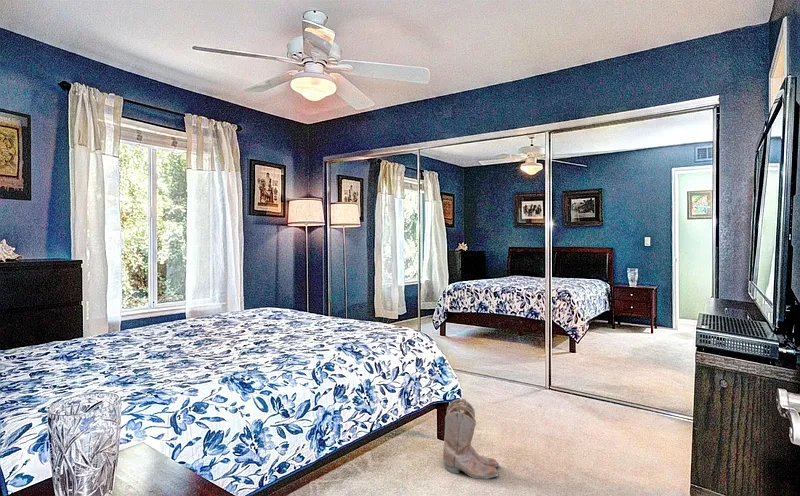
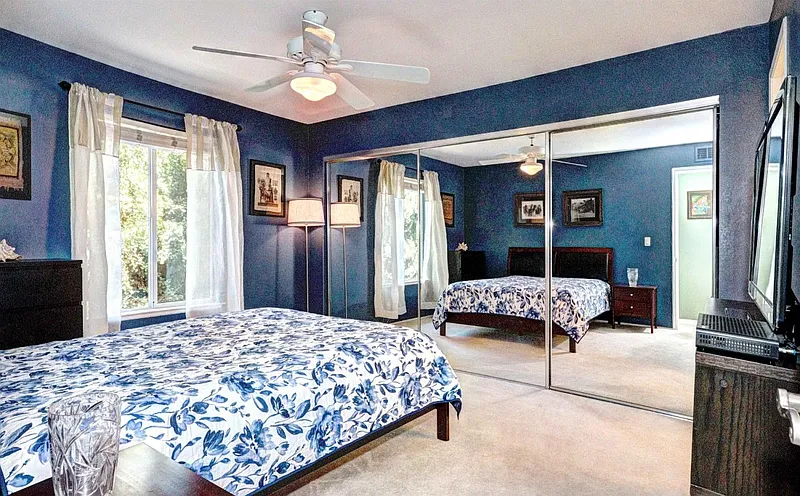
- boots [442,397,500,480]
